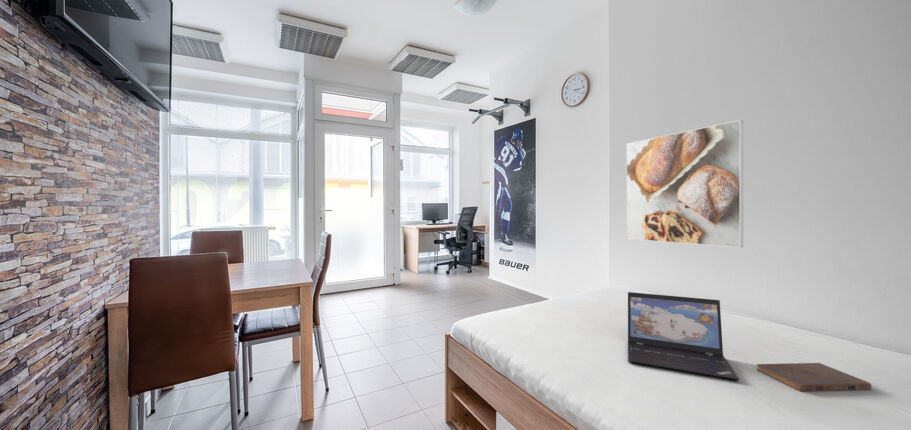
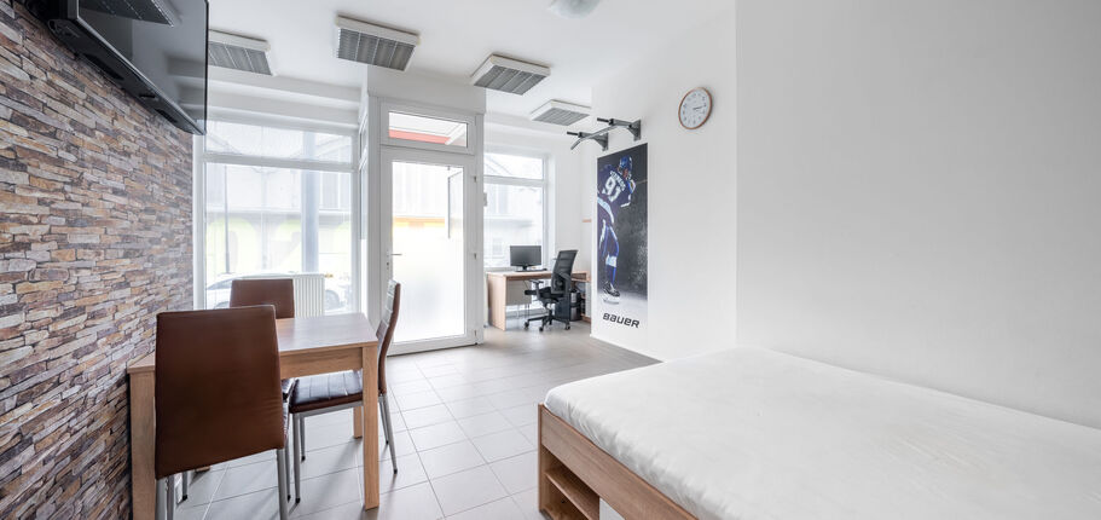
- book [756,362,872,392]
- laptop [627,291,740,381]
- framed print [625,119,744,248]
